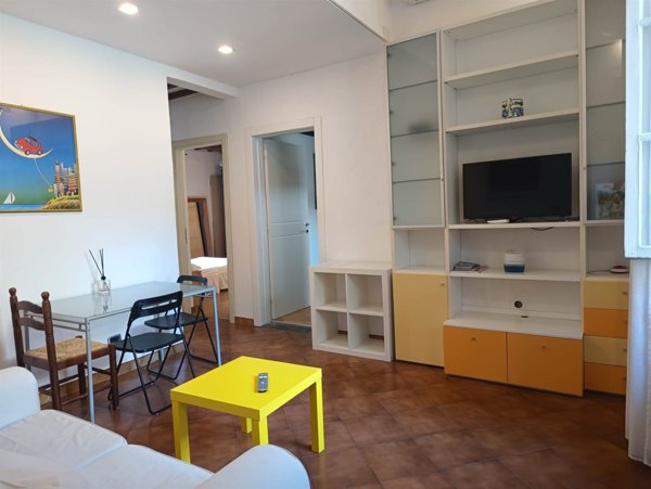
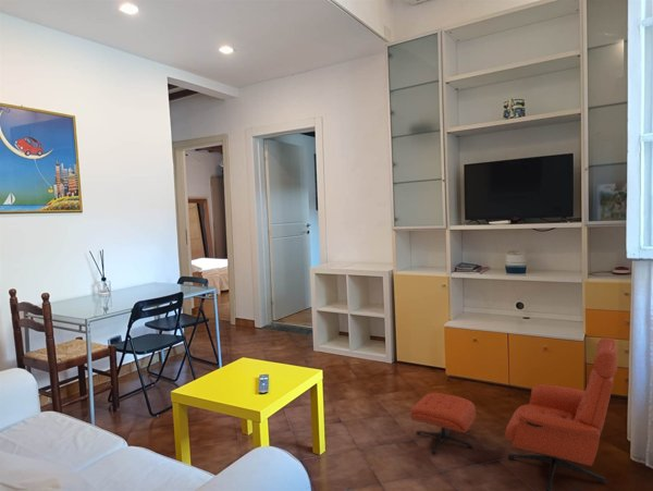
+ armchair [409,336,618,491]
